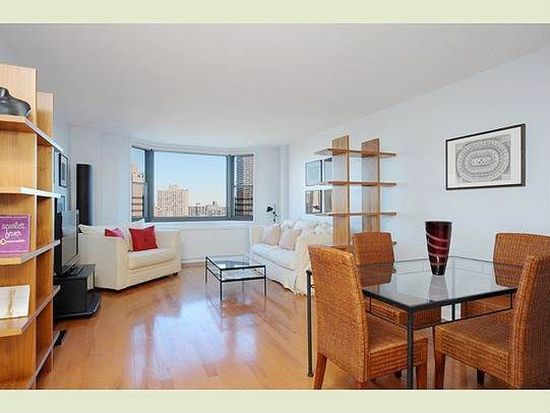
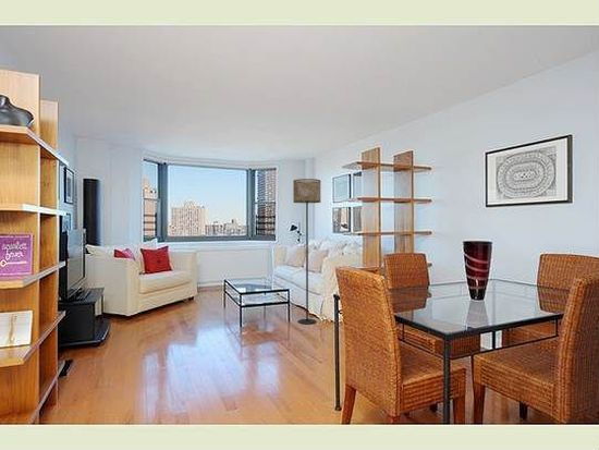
+ floor lamp [292,178,321,325]
